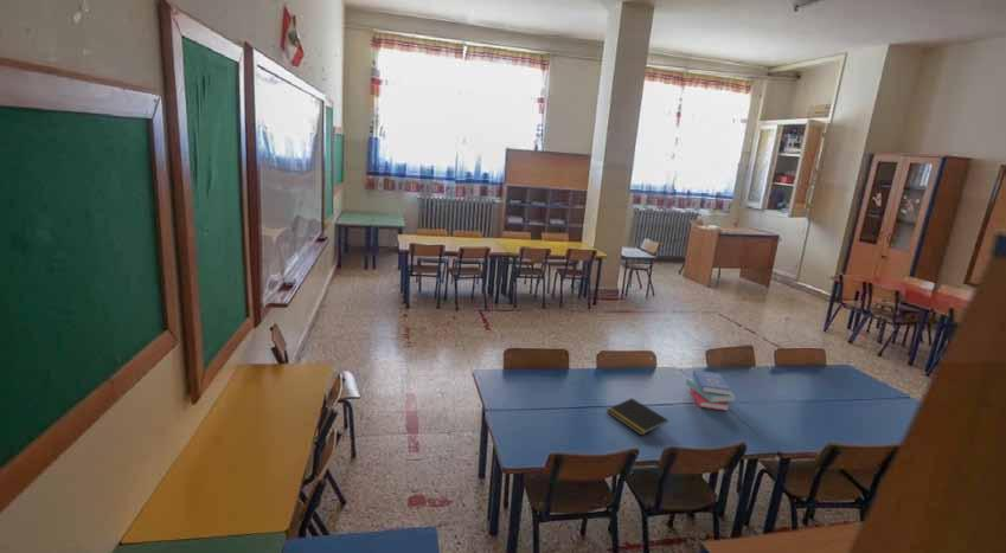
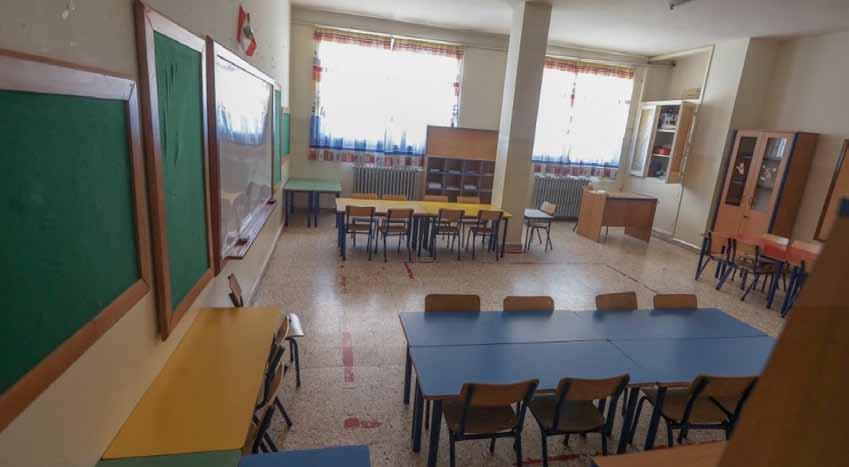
- book [685,368,736,412]
- notepad [607,397,669,436]
